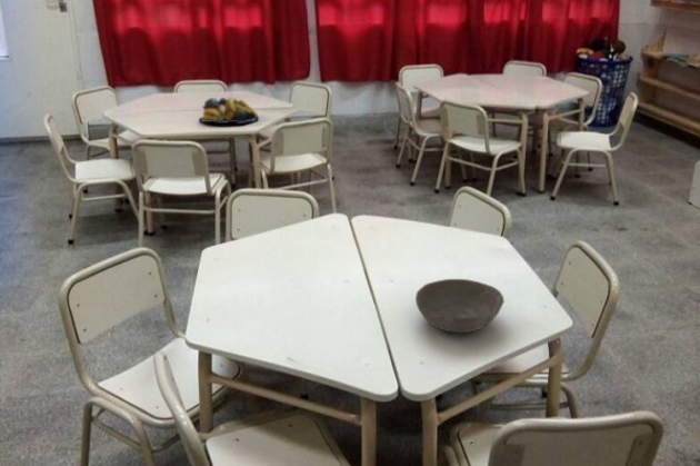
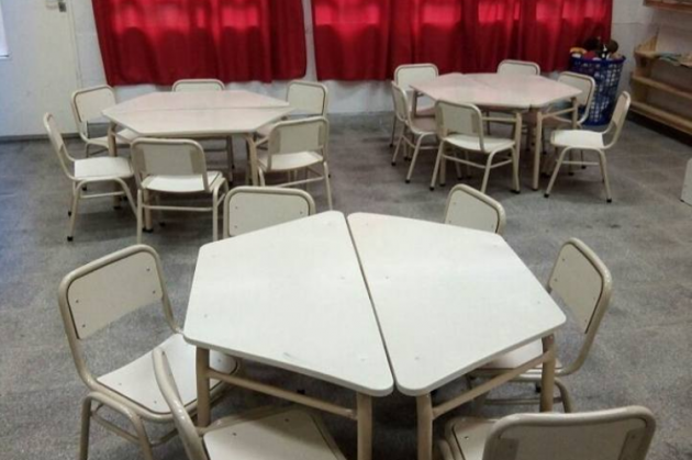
- fruit bowl [198,96,260,125]
- bowl [414,278,506,334]
